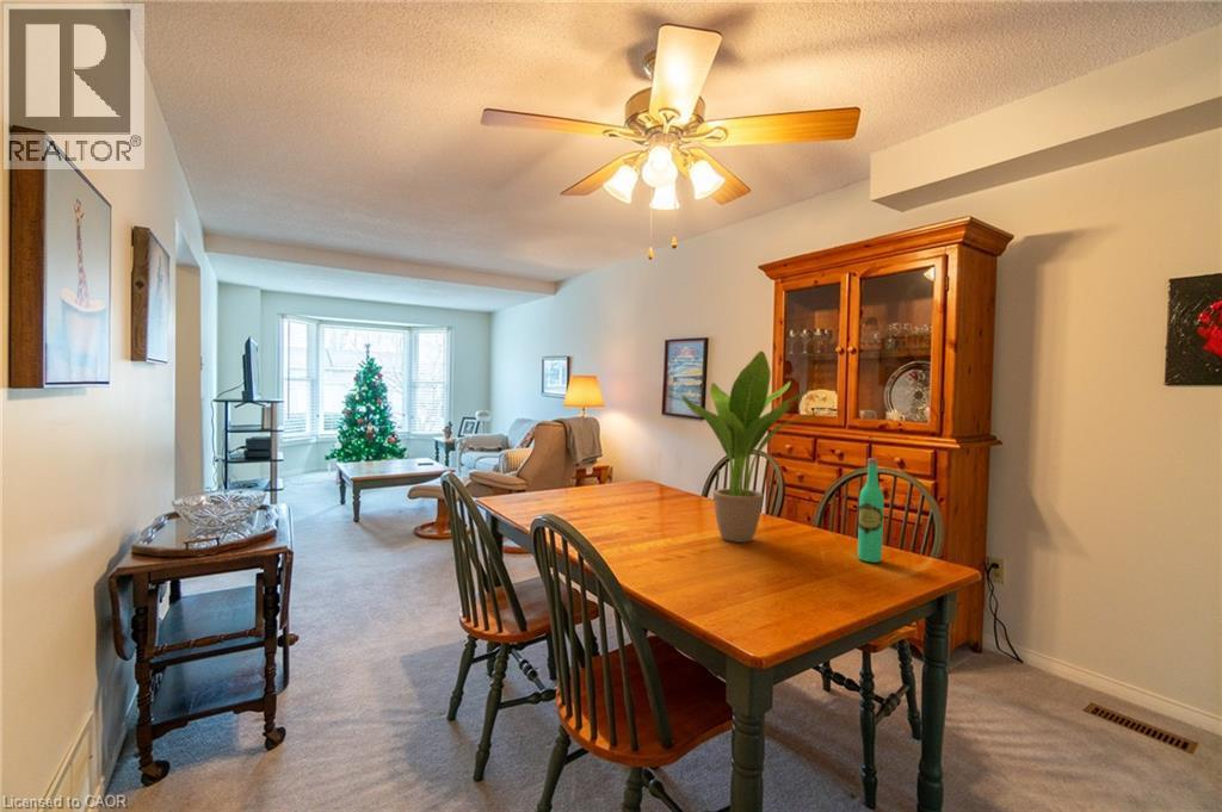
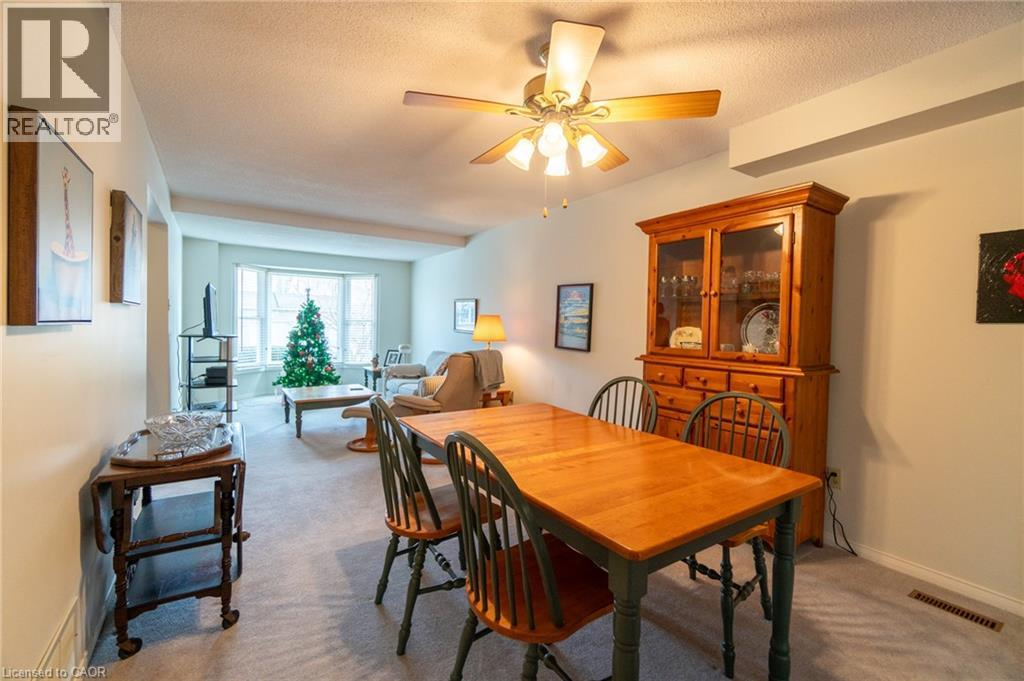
- potted plant [681,349,822,544]
- wine bottle [857,457,885,564]
